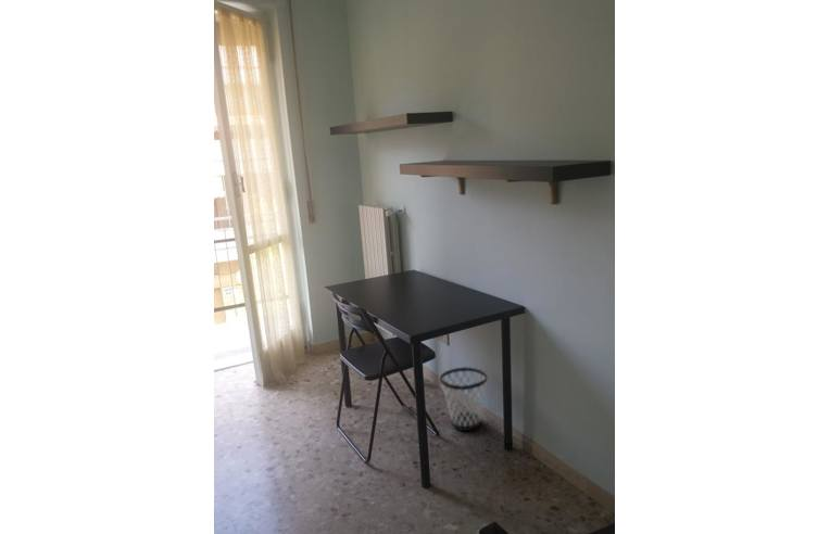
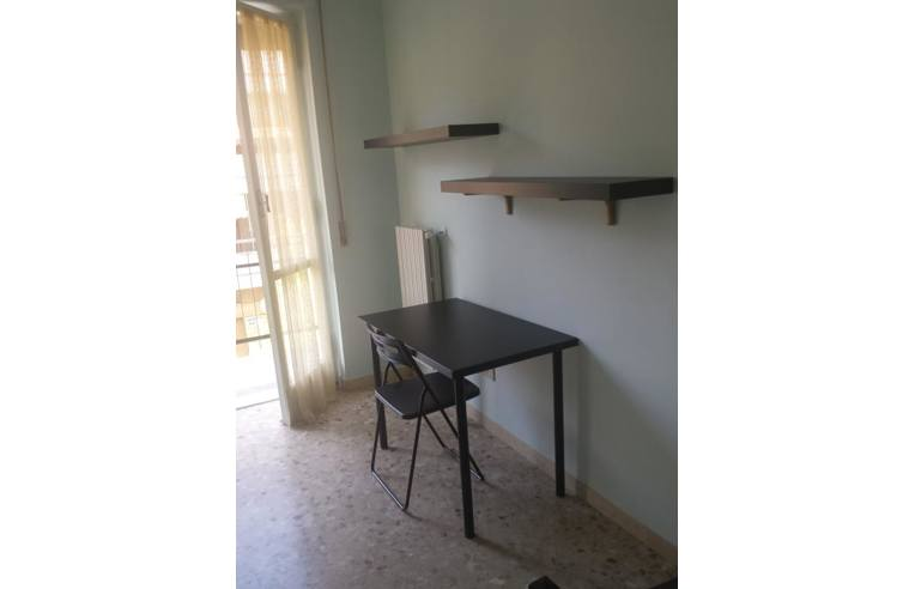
- wastebasket [439,366,488,432]
